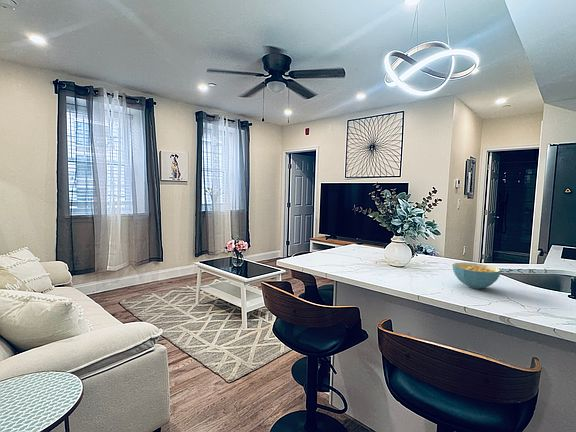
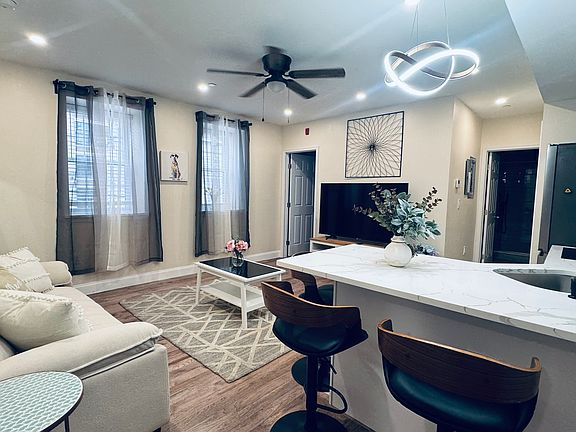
- cereal bowl [452,262,502,290]
